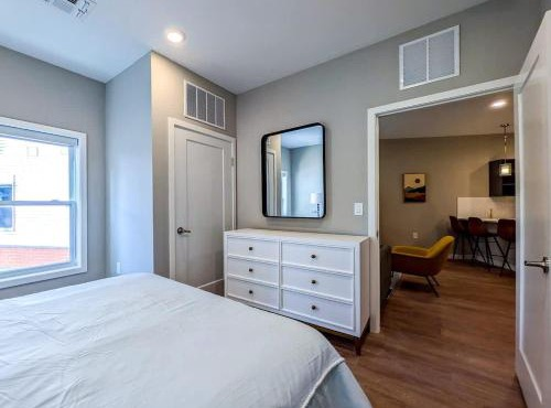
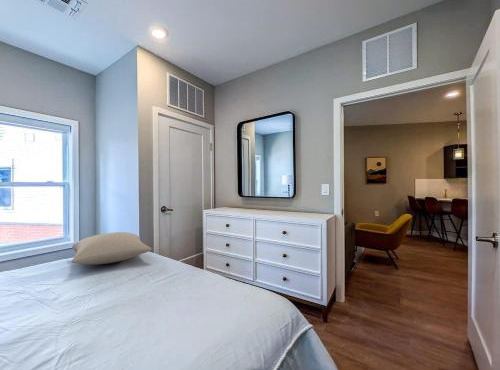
+ pillow [70,231,153,266]
